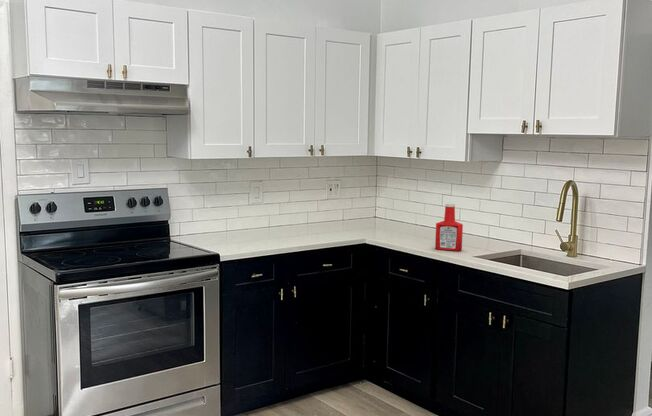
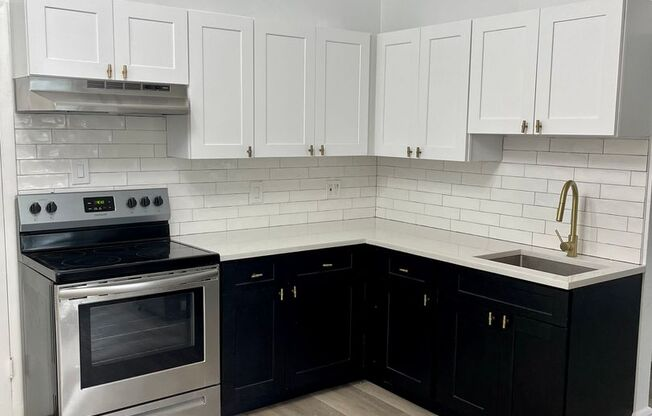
- soap bottle [434,202,464,252]
